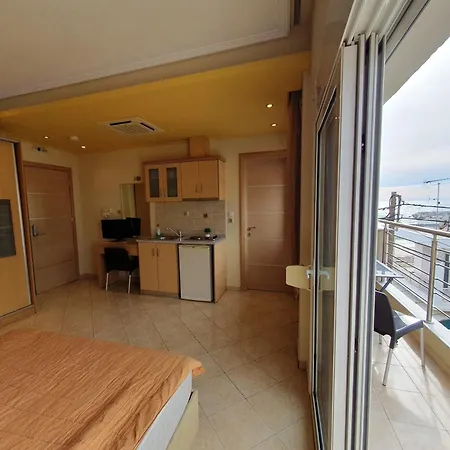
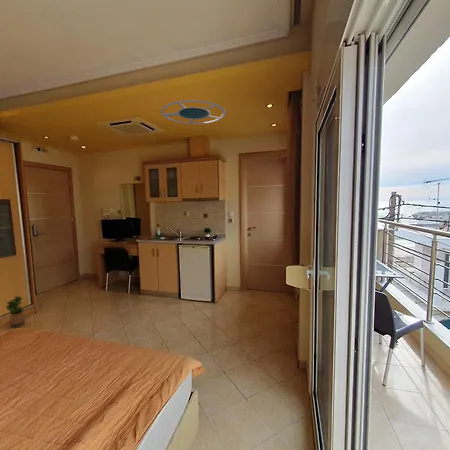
+ ceiling lamp [160,99,226,125]
+ potted plant [5,294,26,329]
